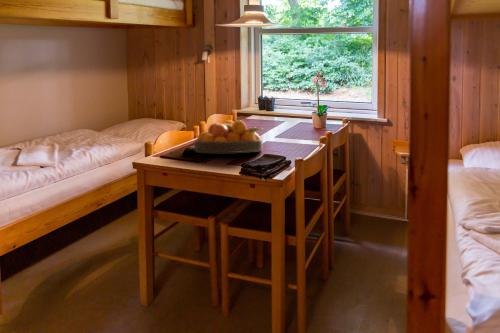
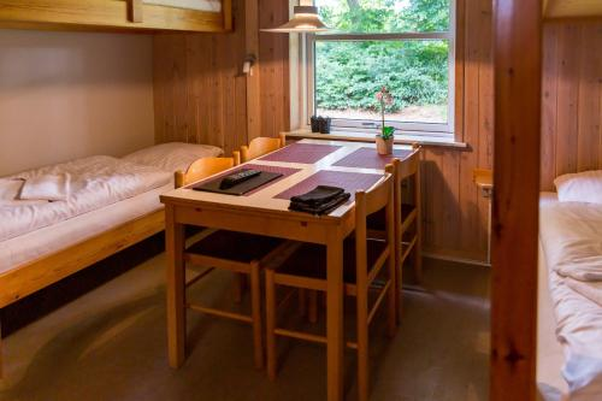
- fruit bowl [193,119,264,154]
